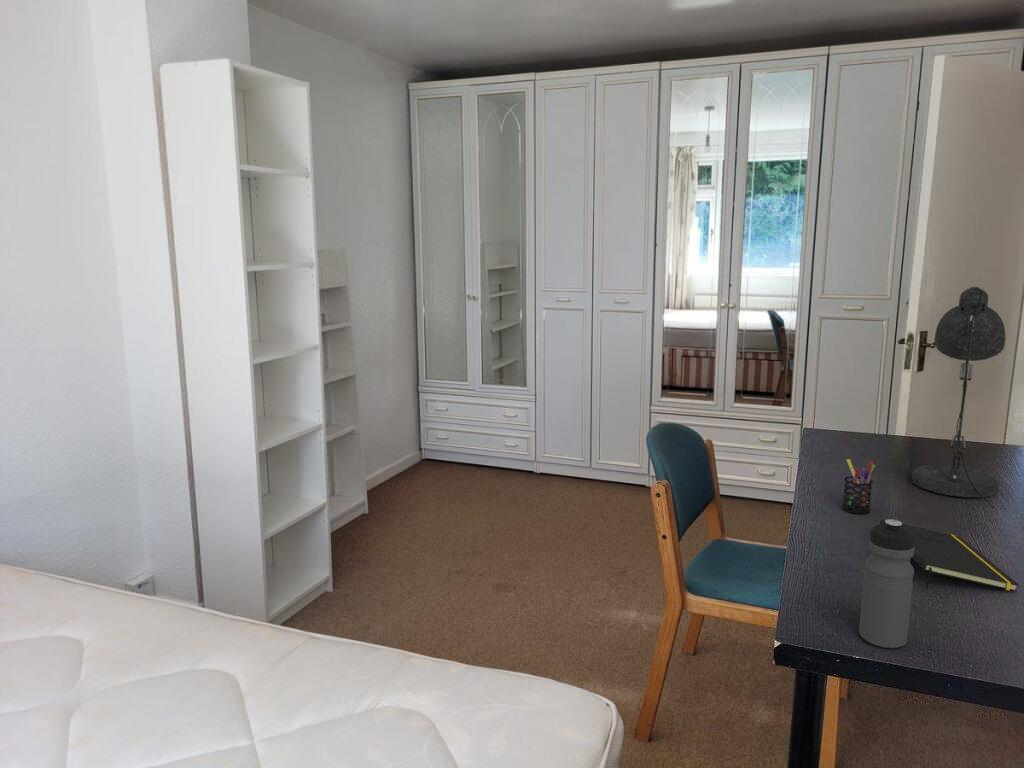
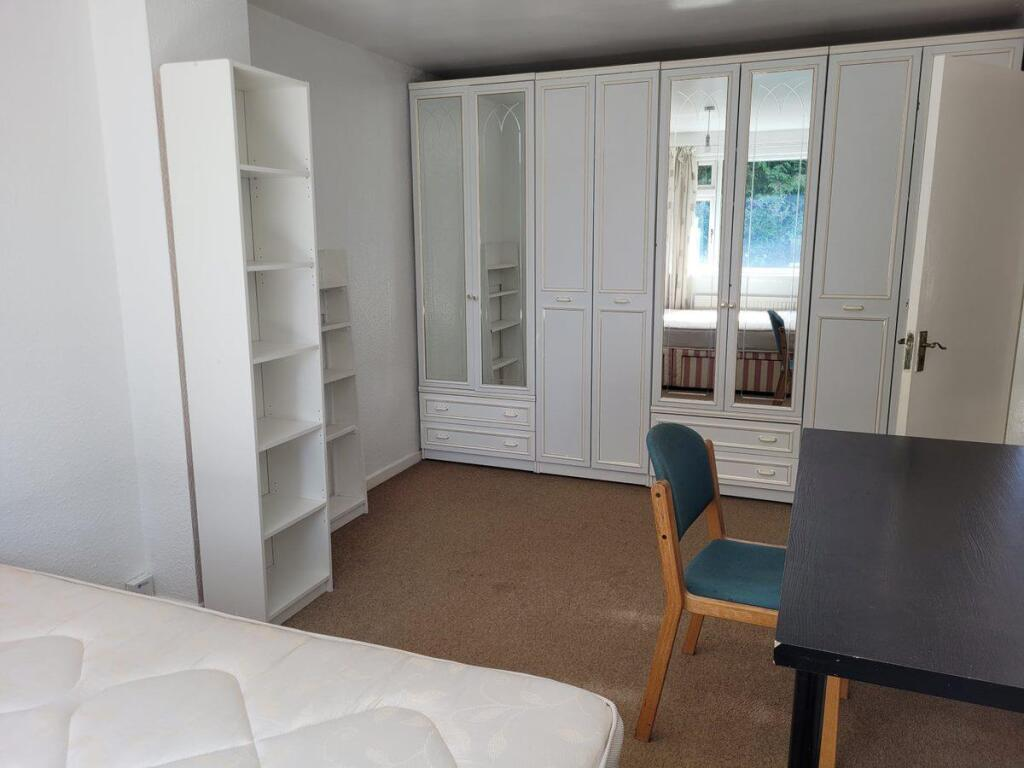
- notepad [879,518,1020,593]
- desk lamp [911,286,1007,509]
- water bottle [858,518,915,649]
- pen holder [841,458,877,515]
